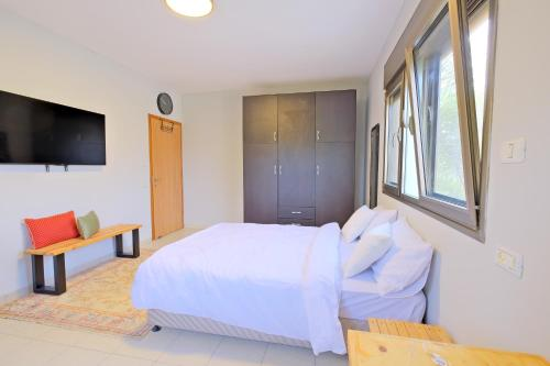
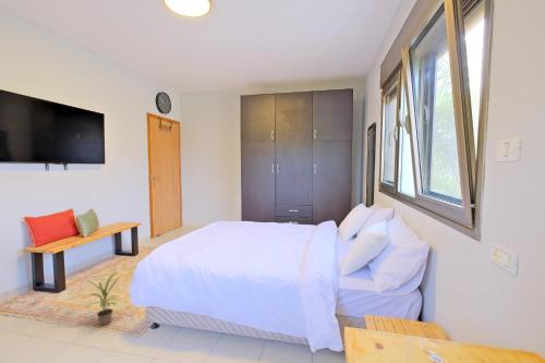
+ potted plant [82,270,120,327]
